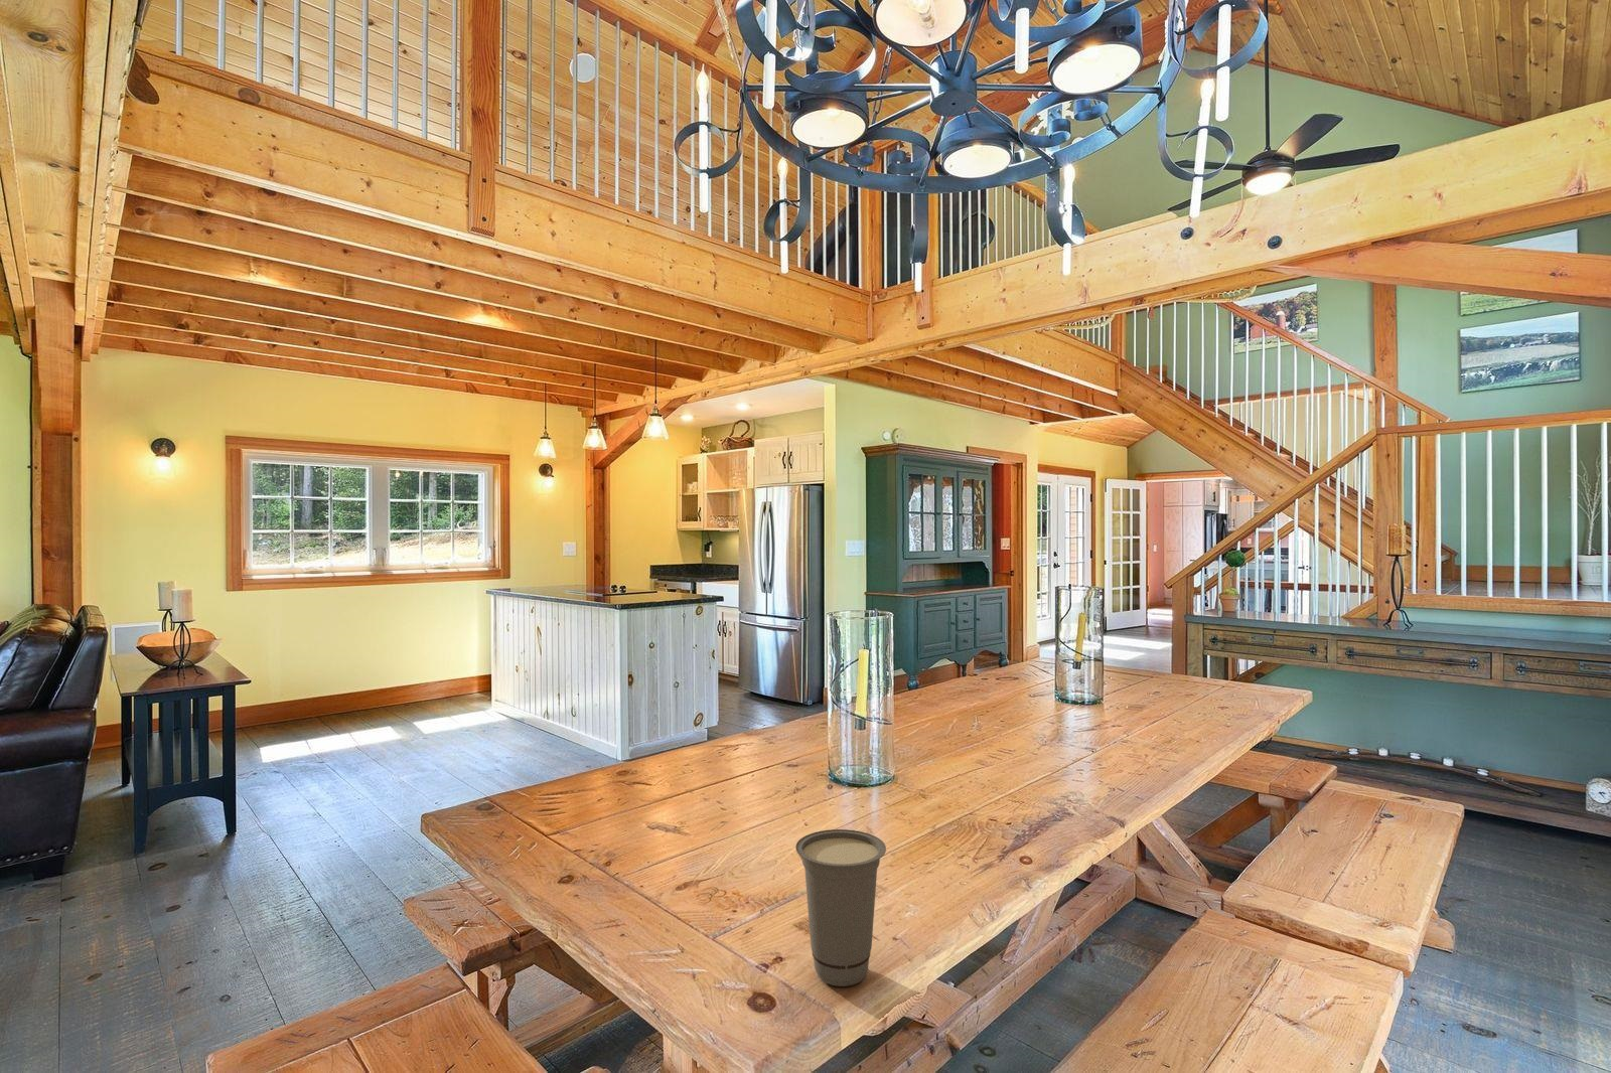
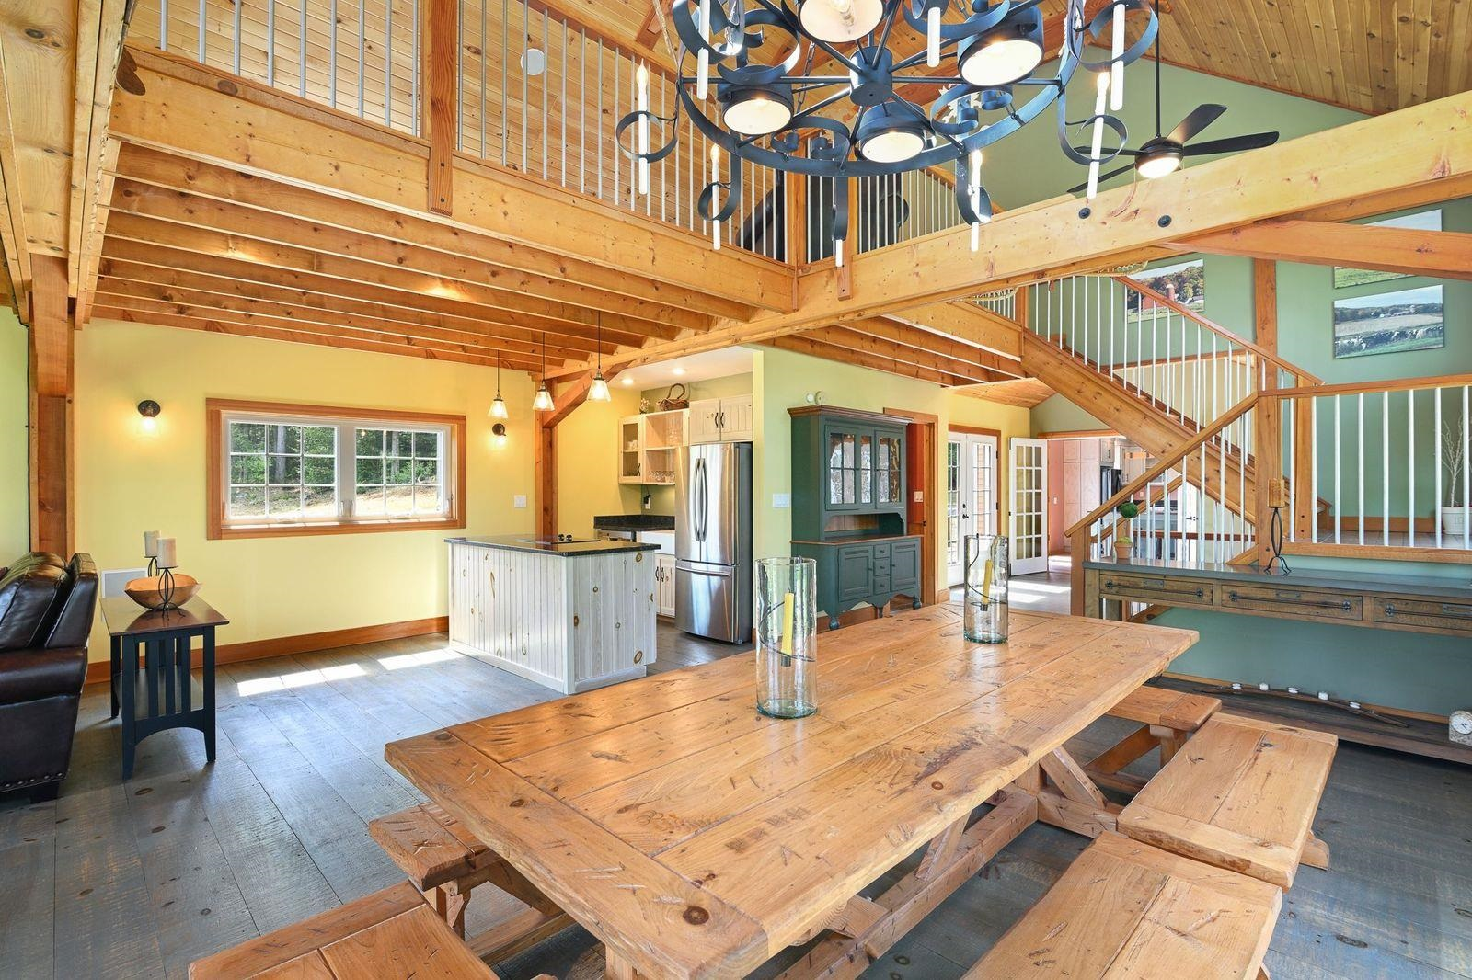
- cup [794,829,888,988]
